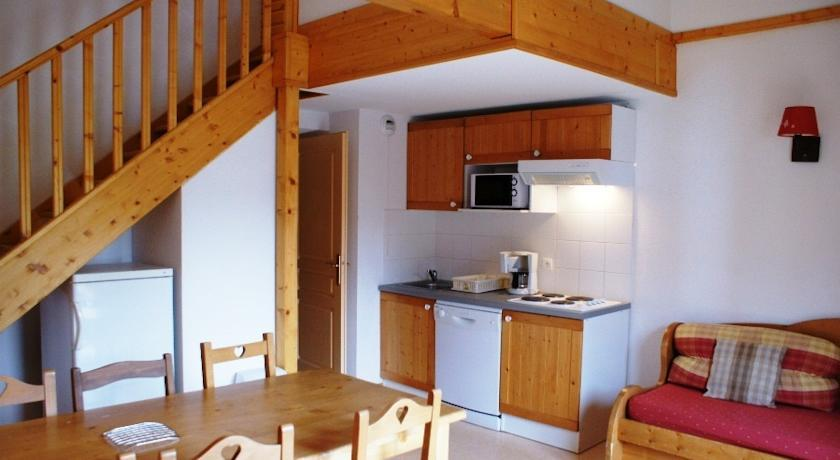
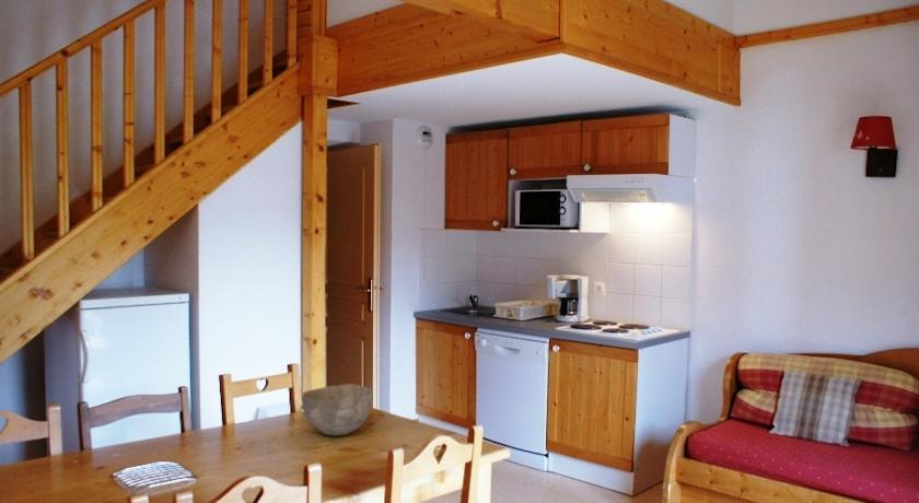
+ bowl [300,383,374,437]
